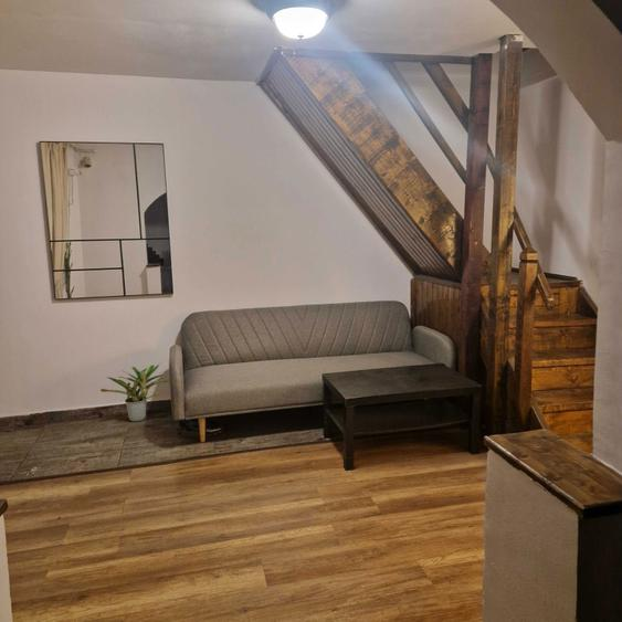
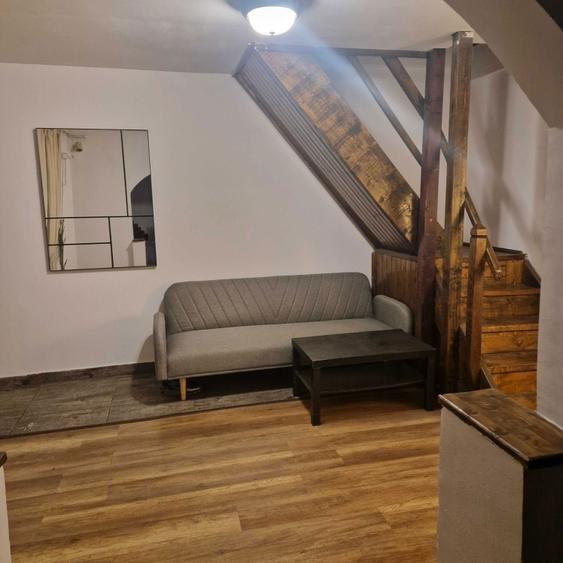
- potted plant [99,362,171,423]
